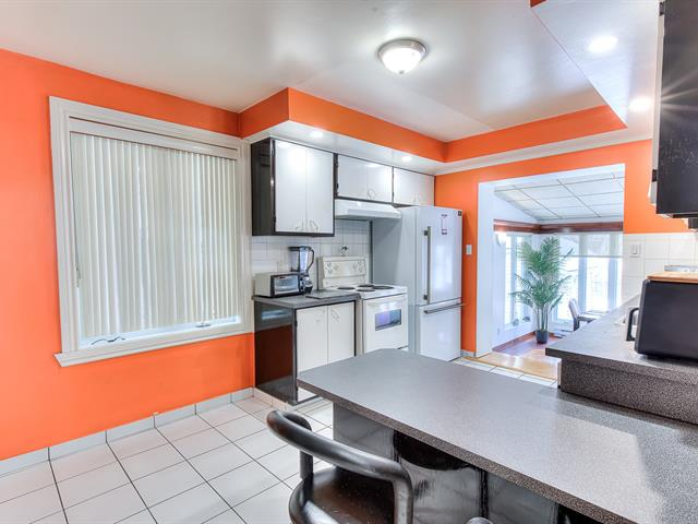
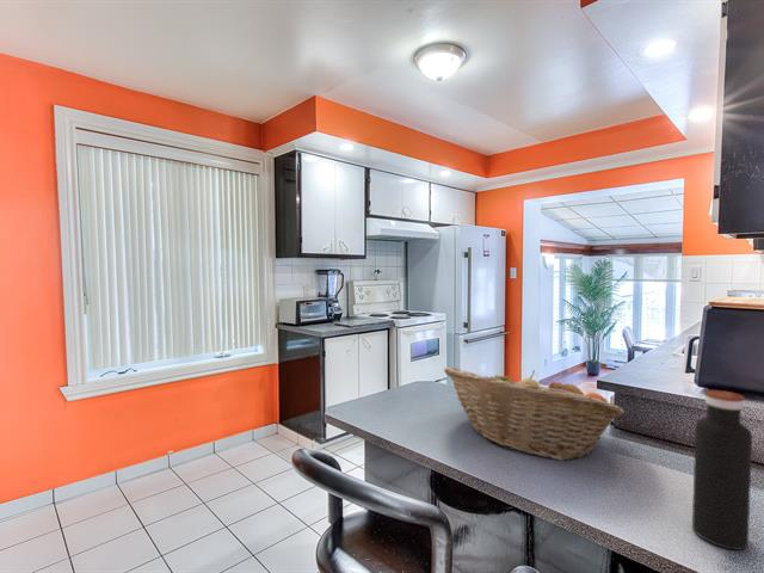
+ water bottle [691,389,753,552]
+ fruit basket [443,365,626,462]
